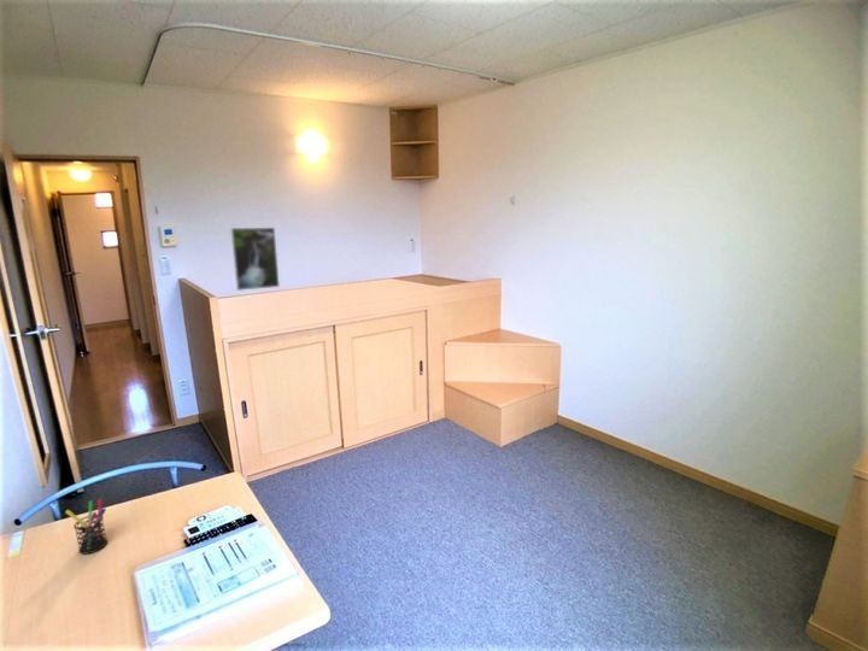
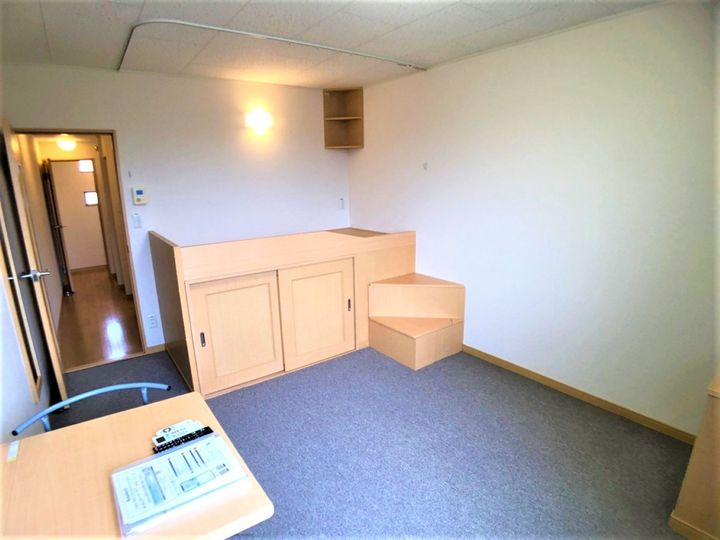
- pen holder [65,498,108,556]
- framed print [229,227,281,292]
